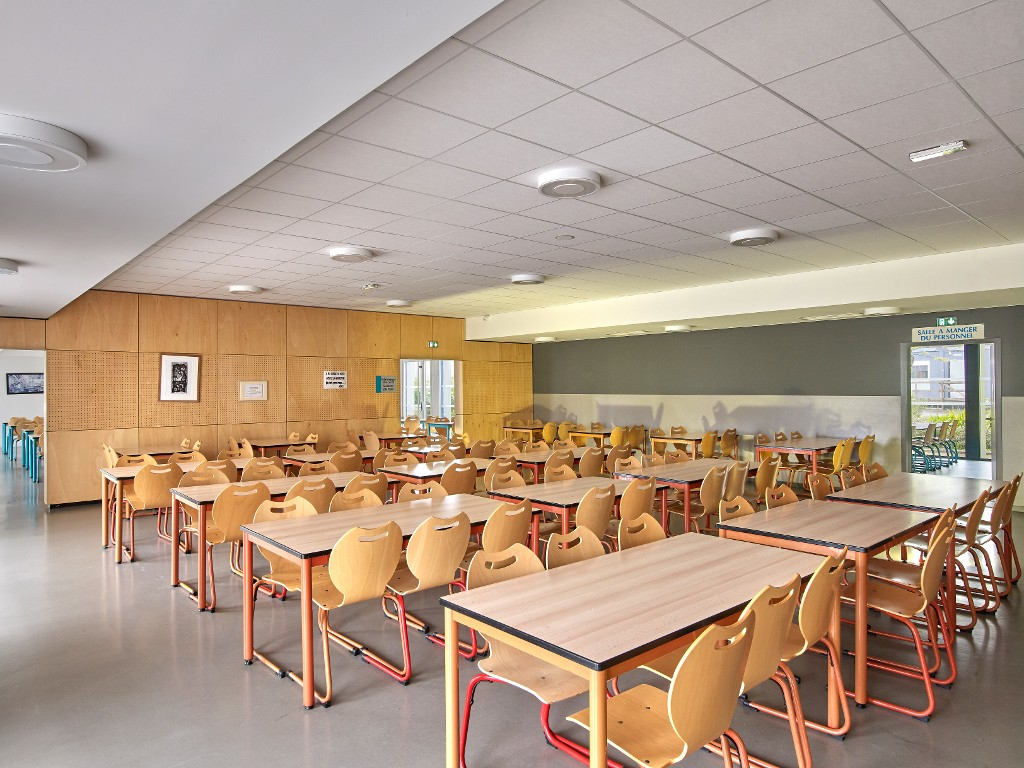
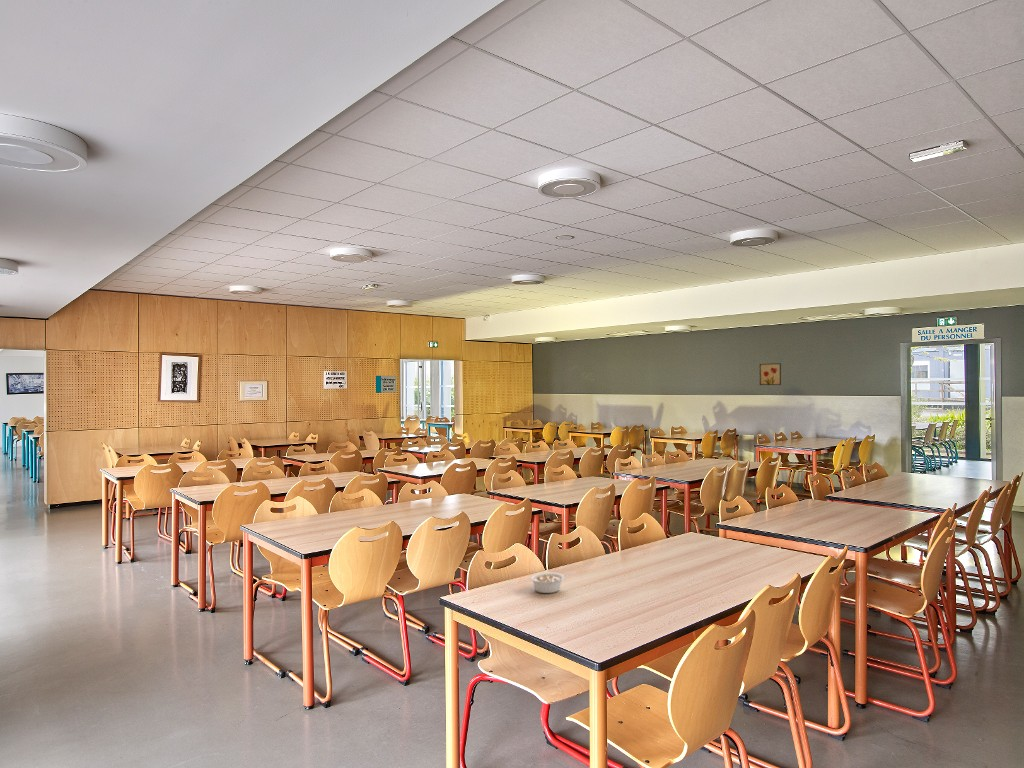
+ legume [529,571,573,594]
+ wall art [759,362,782,386]
